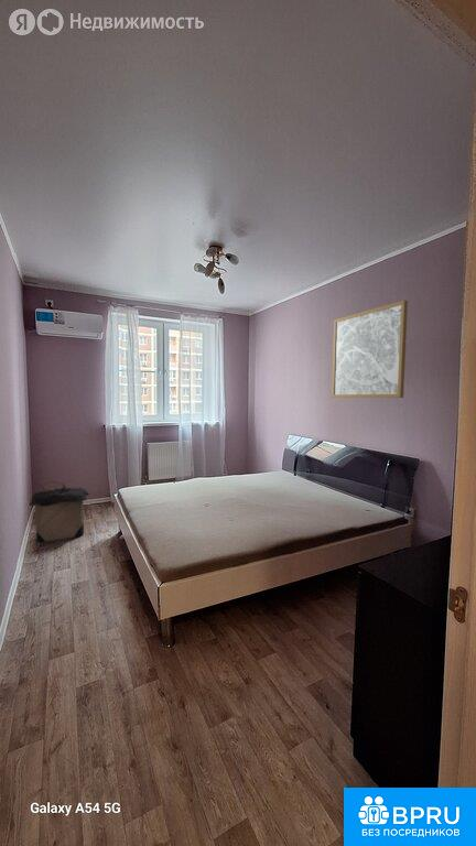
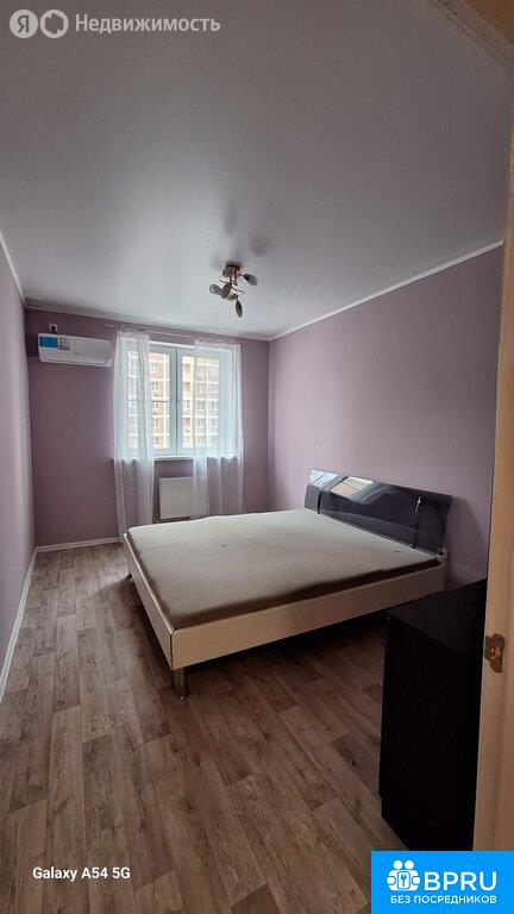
- laundry hamper [28,479,90,543]
- wall art [331,299,409,399]
